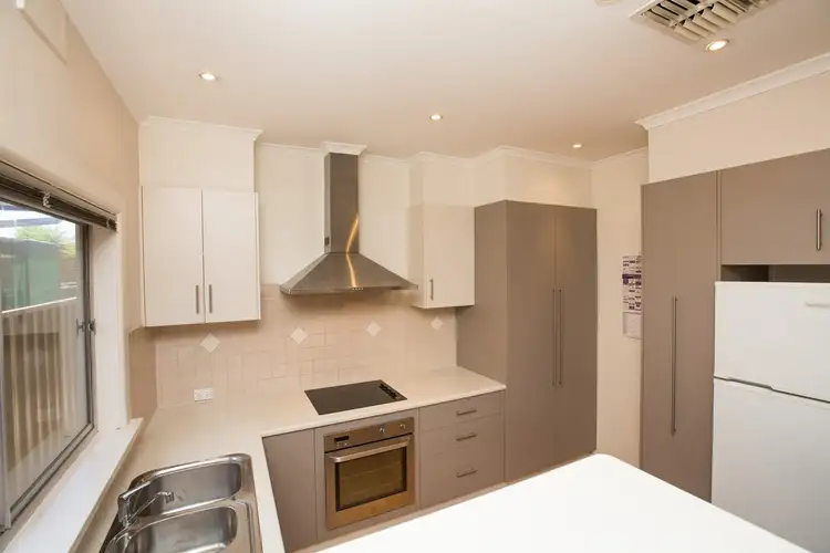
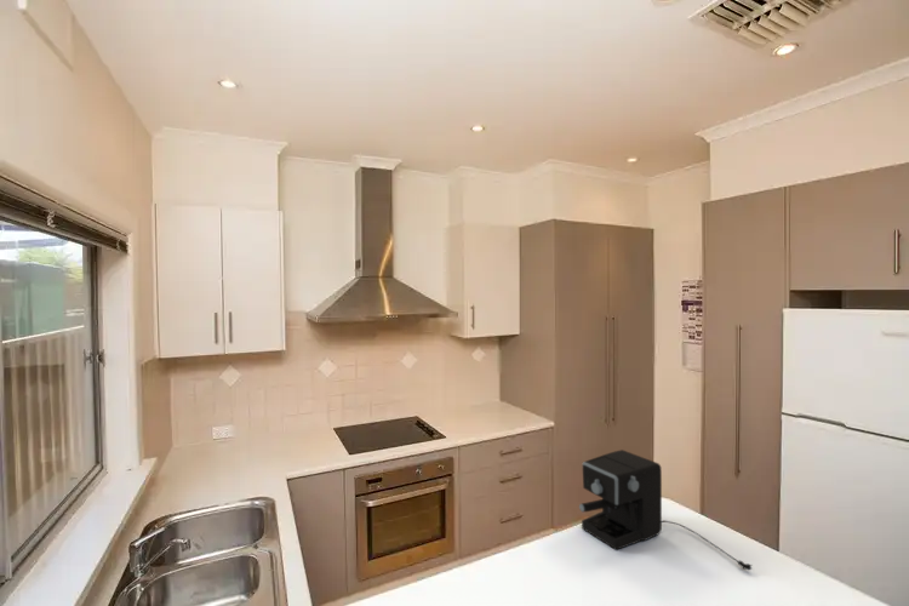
+ coffee maker [578,448,754,571]
